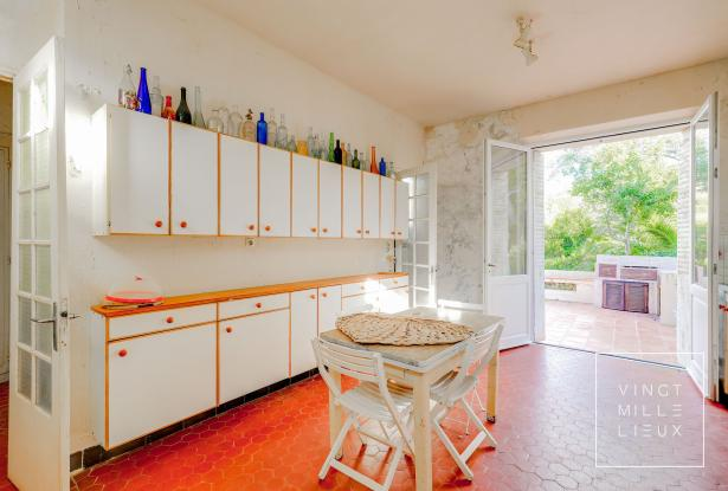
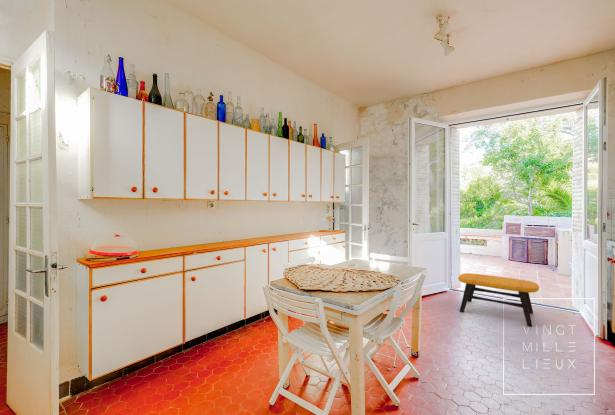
+ bench [457,272,540,327]
